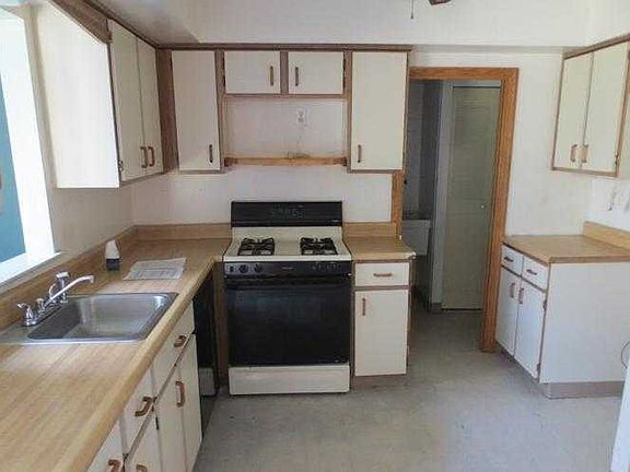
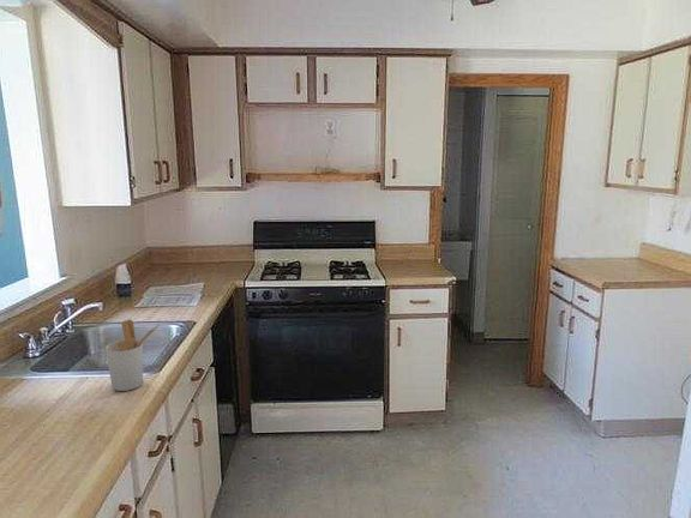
+ utensil holder [104,318,161,392]
